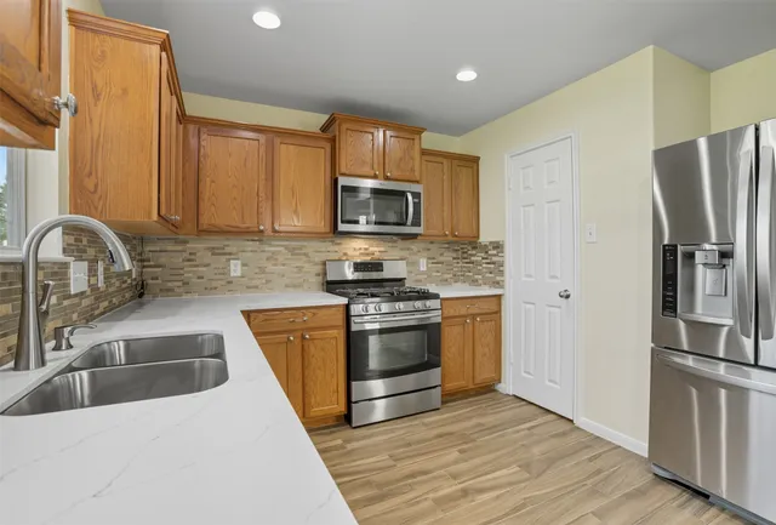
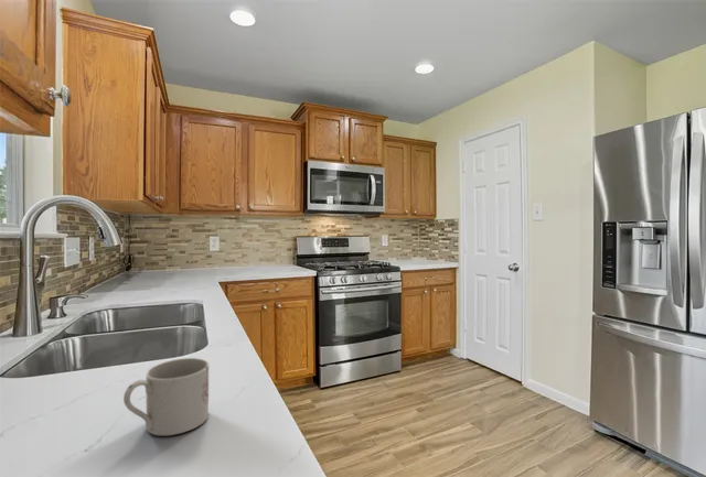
+ mug [122,357,211,437]
